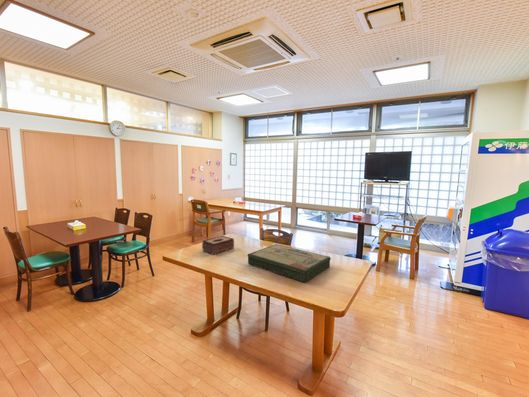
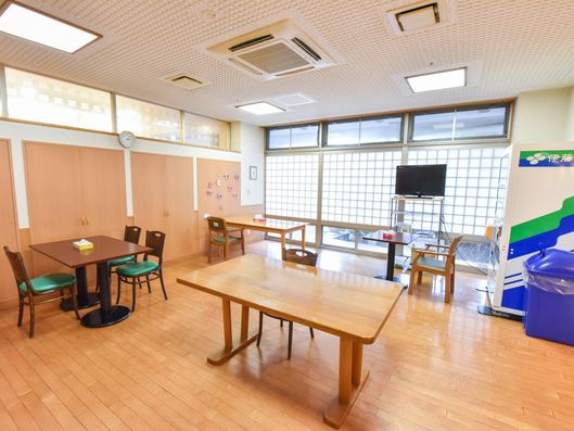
- board game [247,243,332,283]
- tissue box [201,235,235,256]
